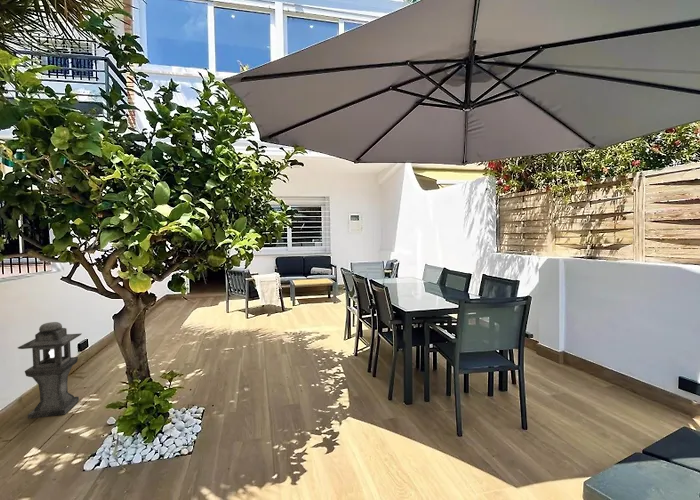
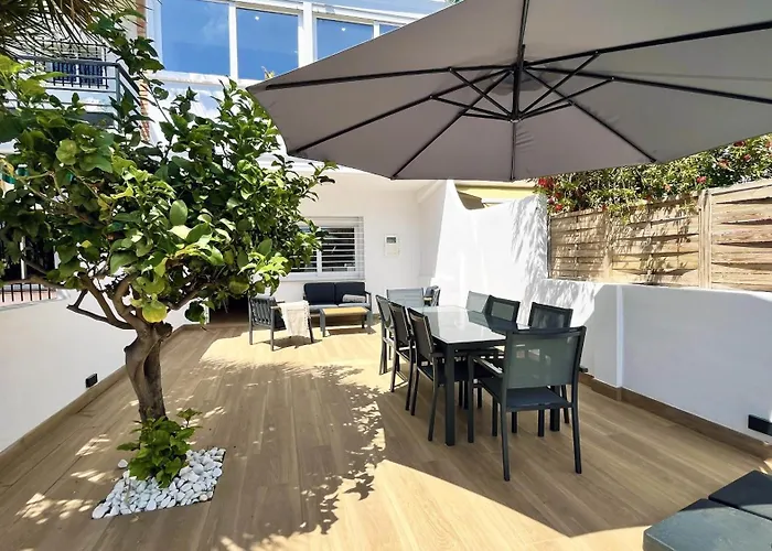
- lantern [17,321,82,419]
